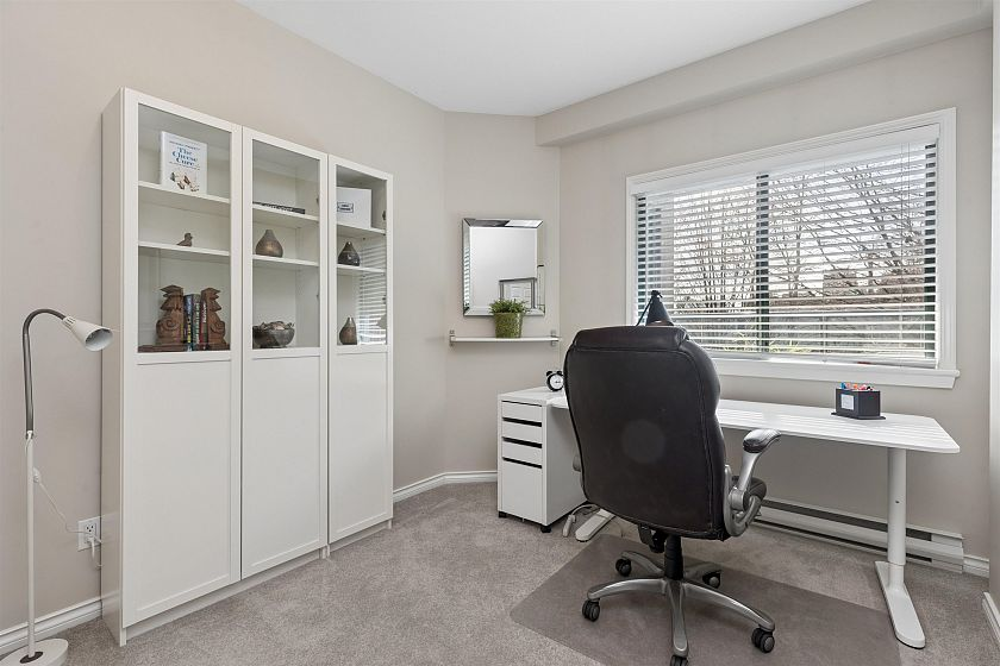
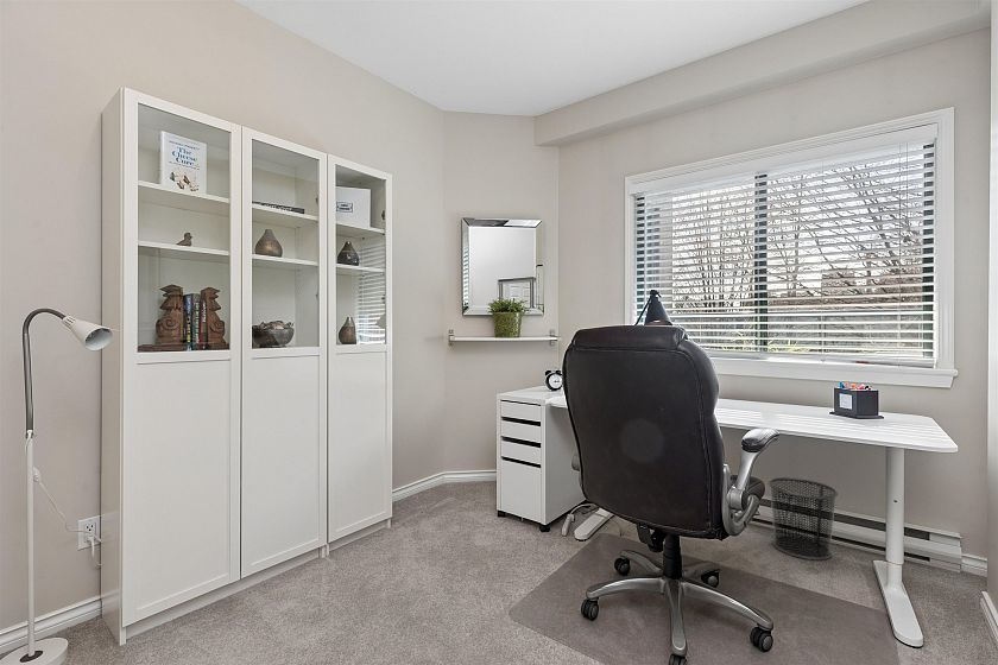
+ waste bin [768,476,839,562]
